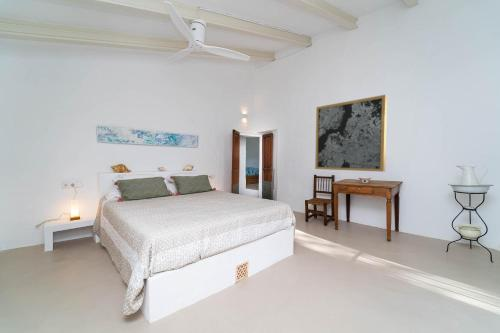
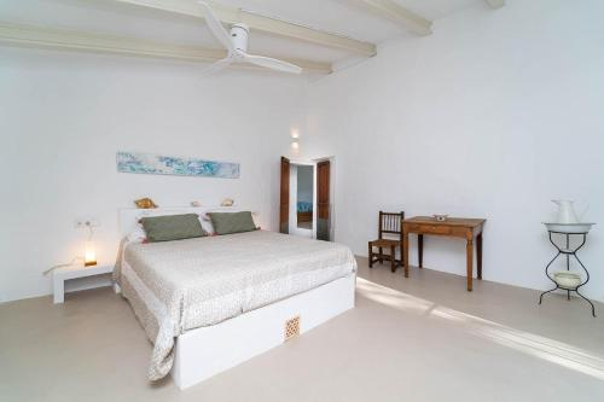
- wall art [314,94,388,173]
